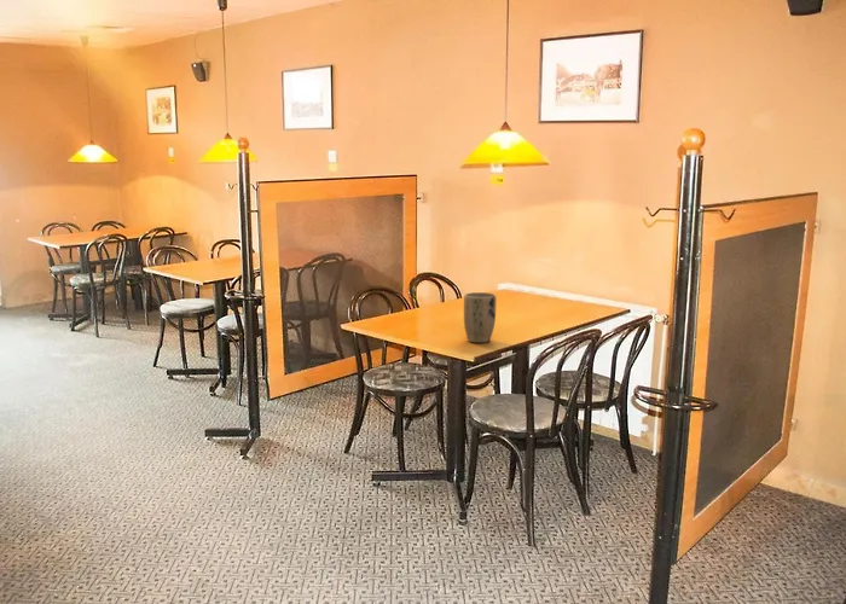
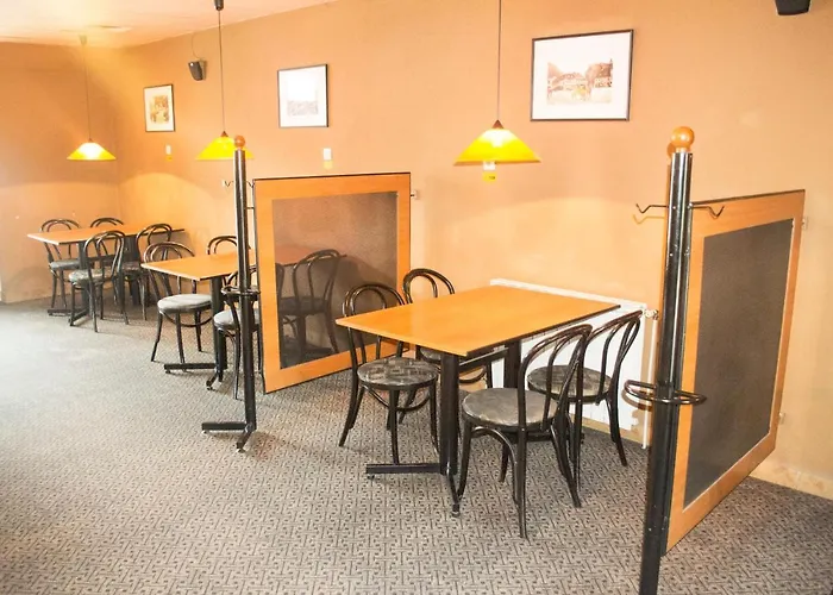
- plant pot [463,291,497,344]
